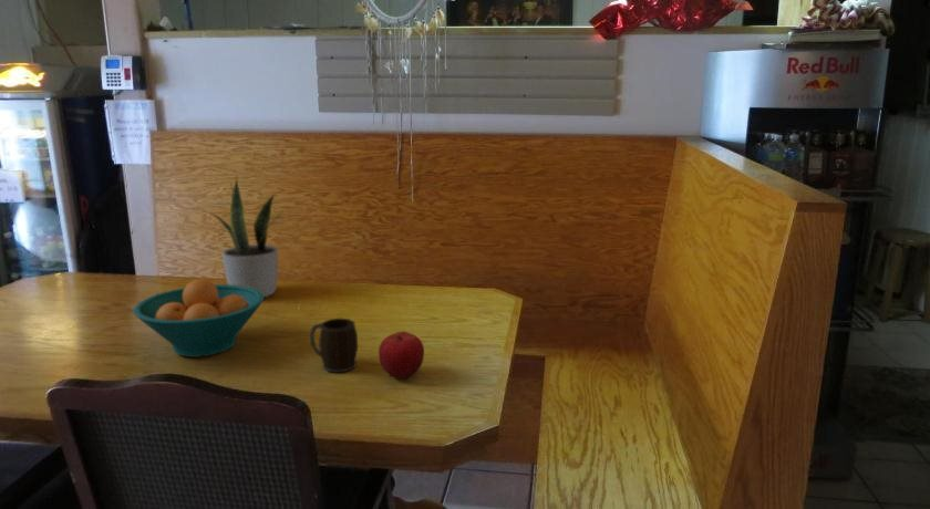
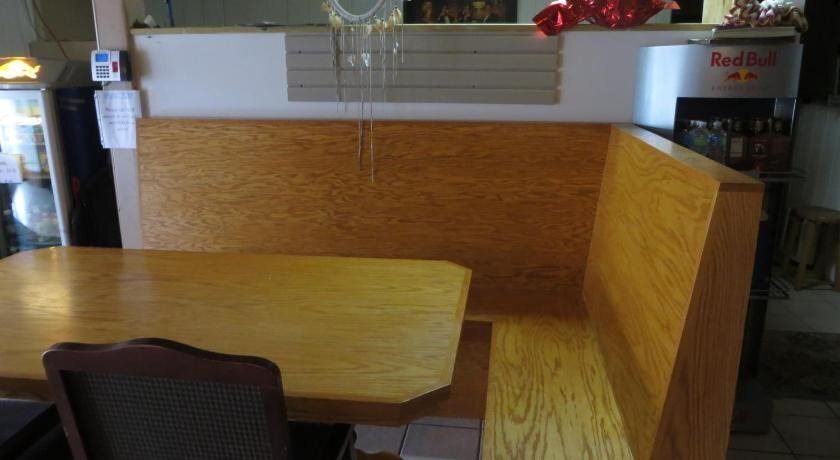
- mug [309,318,359,374]
- potted plant [208,176,287,299]
- fruit [378,331,425,380]
- fruit bowl [132,278,265,359]
